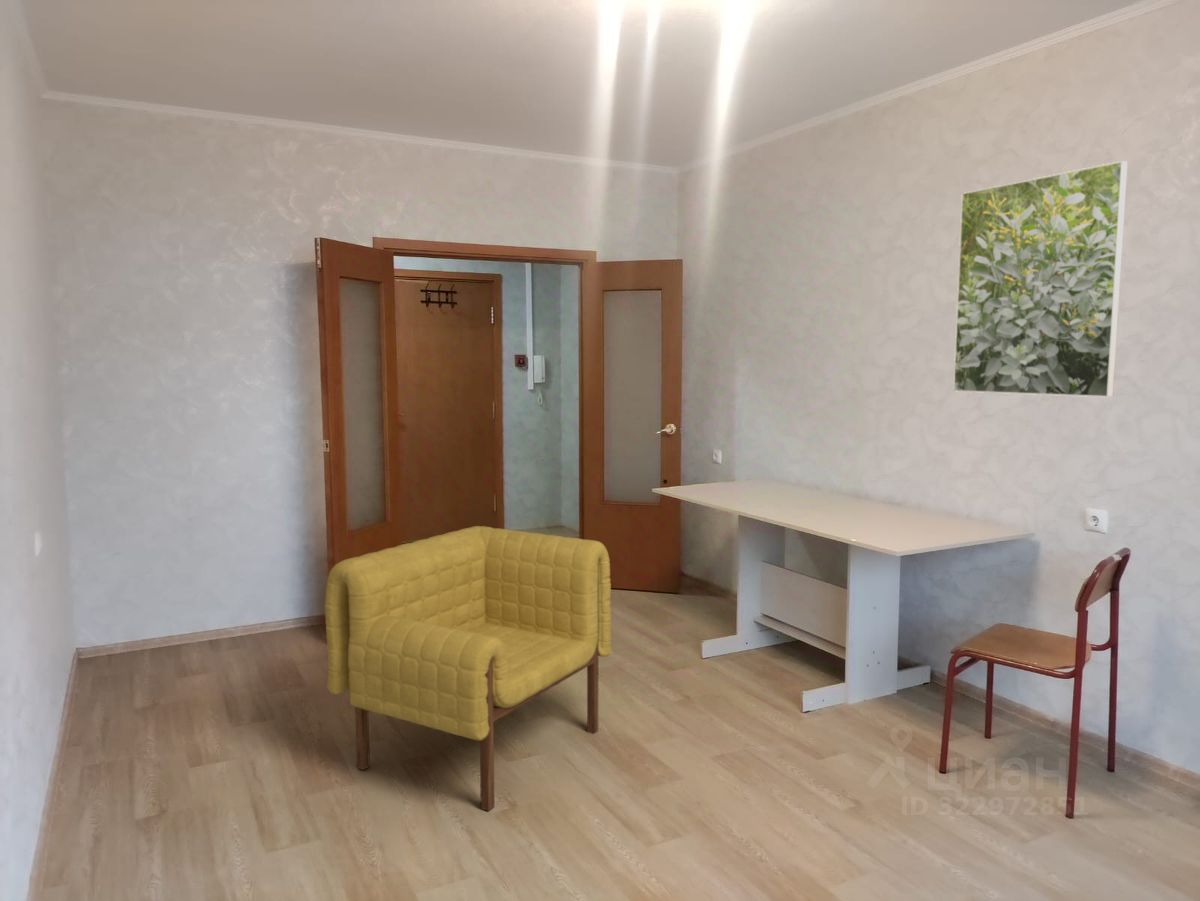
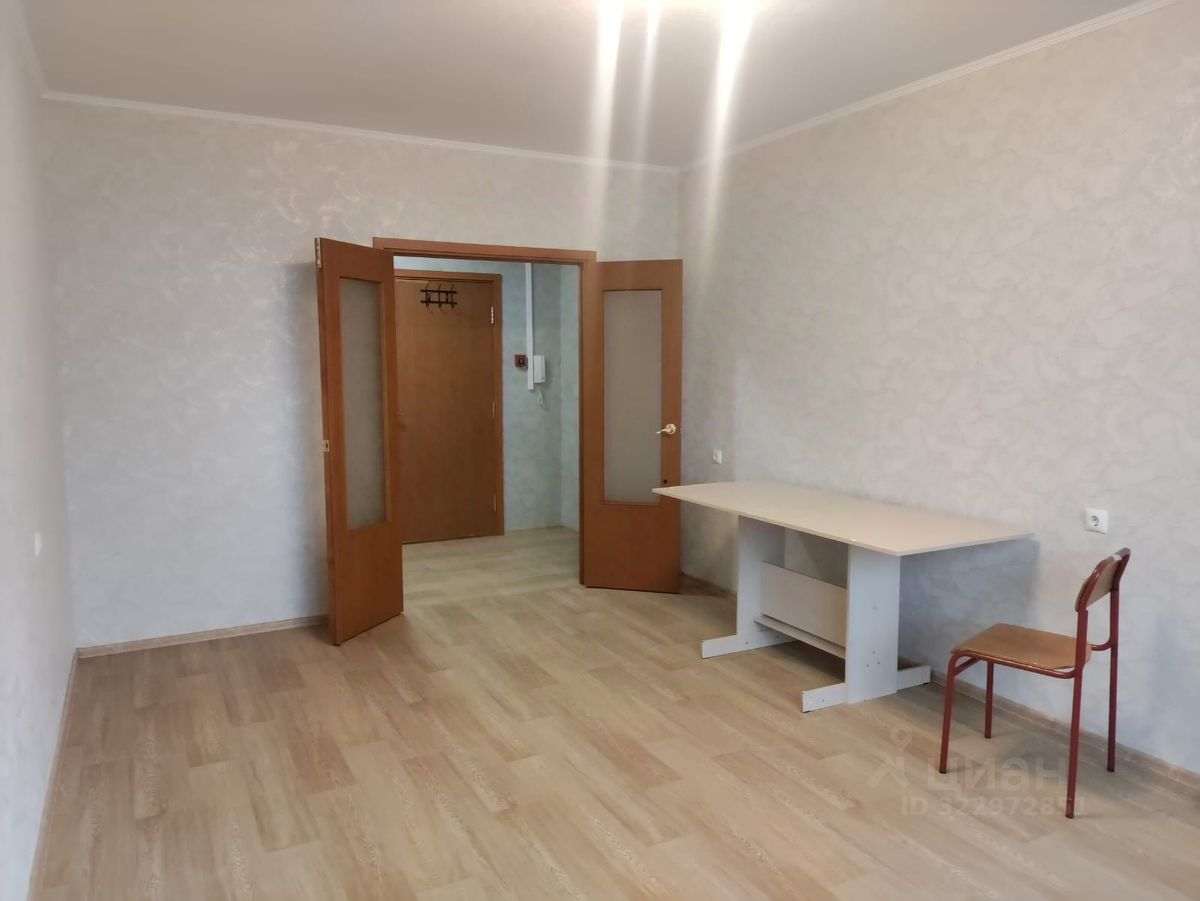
- armchair [324,525,612,812]
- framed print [952,160,1129,398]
